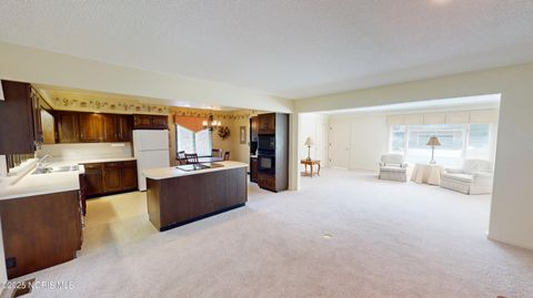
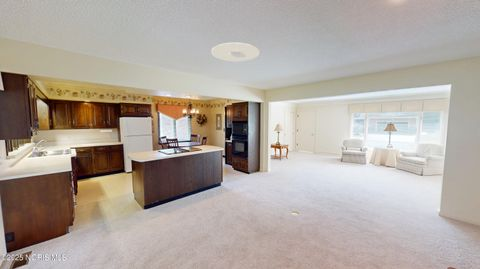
+ ceiling light [210,42,261,63]
